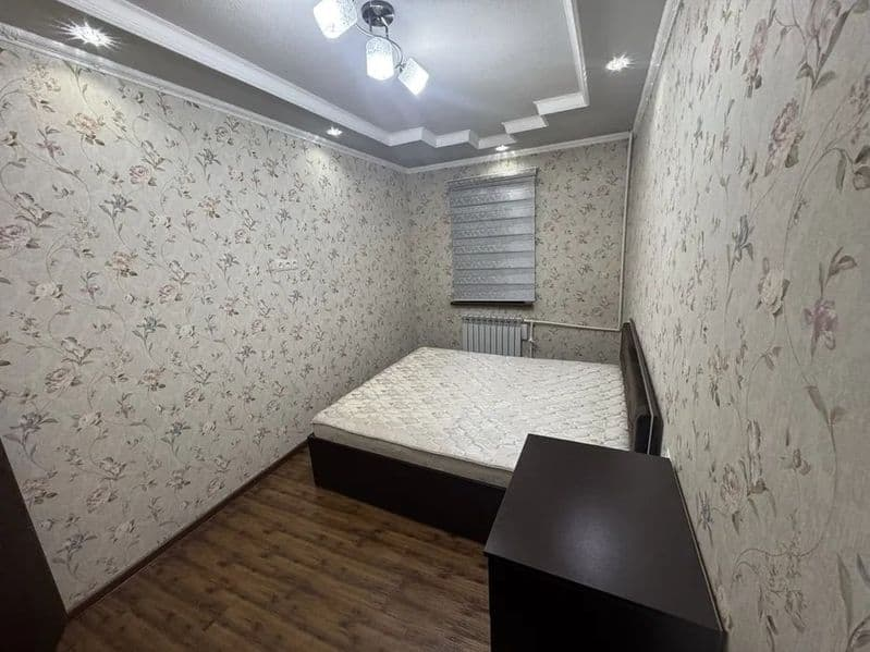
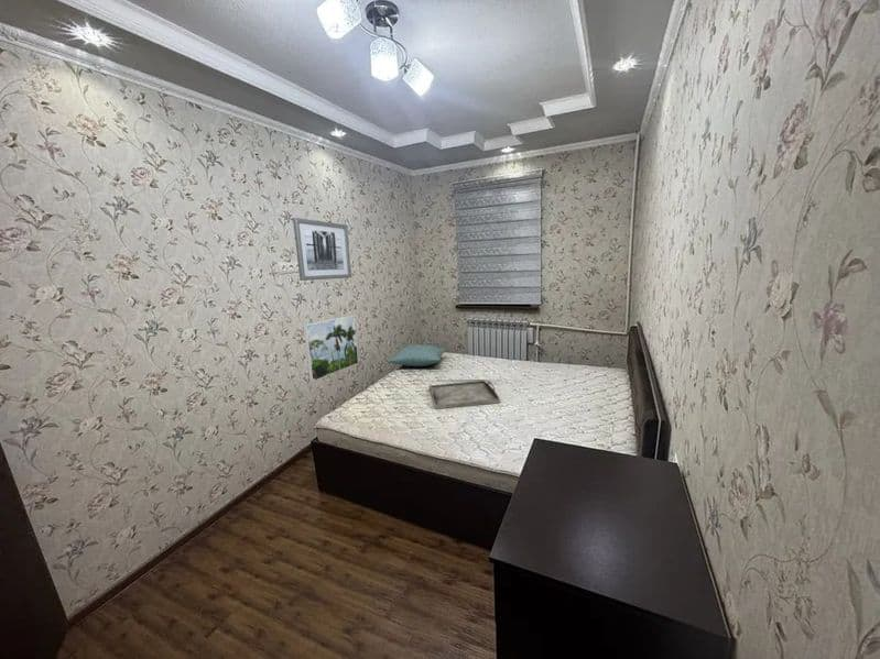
+ wall art [292,217,352,282]
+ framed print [303,315,359,383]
+ pillow [387,343,447,367]
+ serving tray [427,380,501,410]
